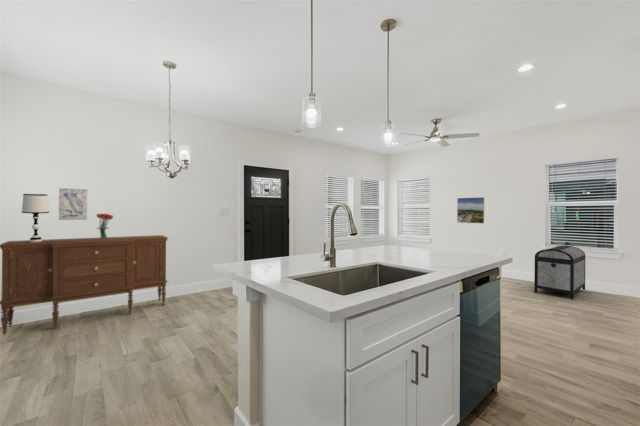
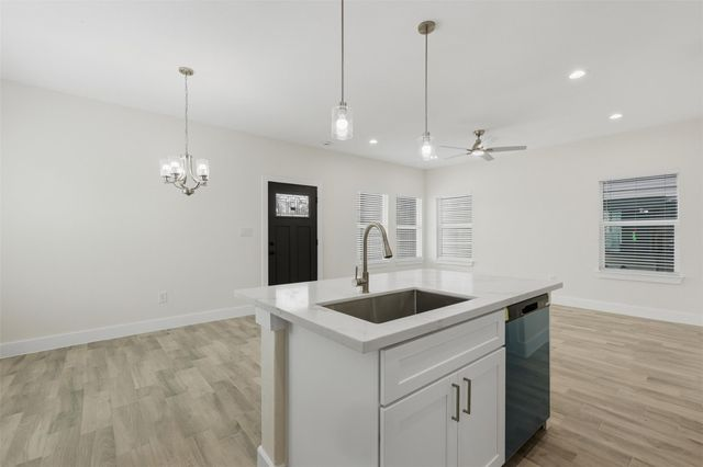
- bouquet [95,213,115,239]
- wall art [58,187,88,221]
- table lamp [21,193,50,242]
- storage chest [533,245,586,300]
- sideboard [0,234,169,336]
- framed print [456,196,486,224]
